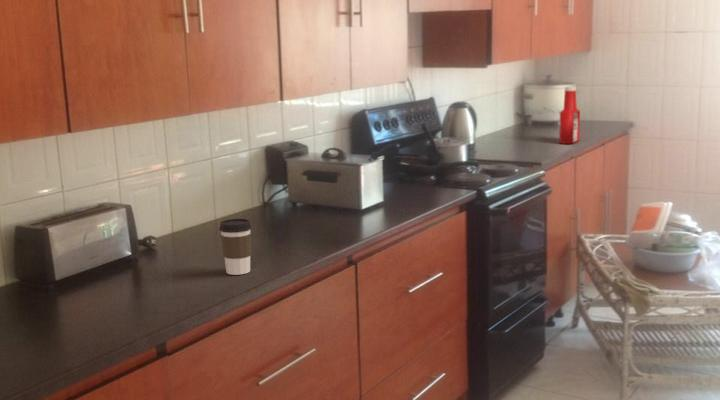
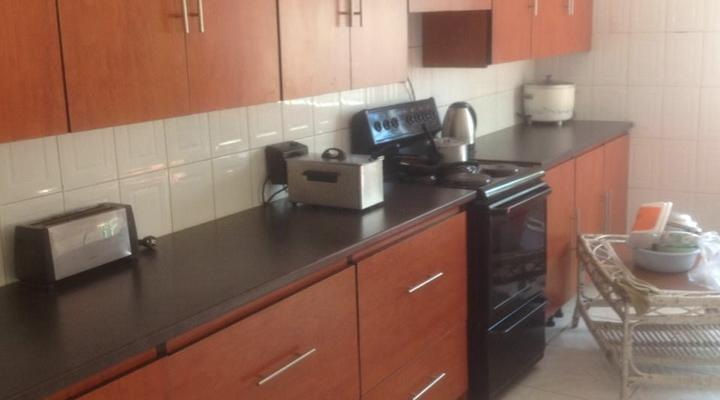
- soap bottle [558,86,581,145]
- coffee cup [218,218,253,276]
